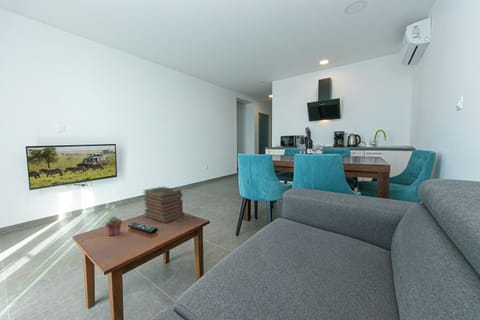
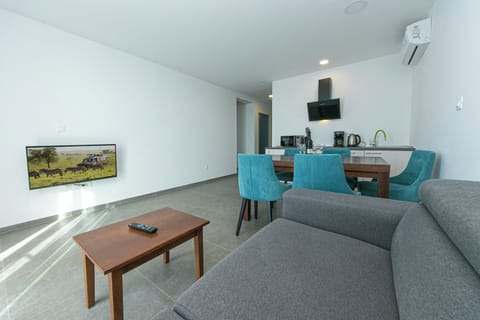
- potted succulent [104,215,123,237]
- book stack [142,186,185,224]
